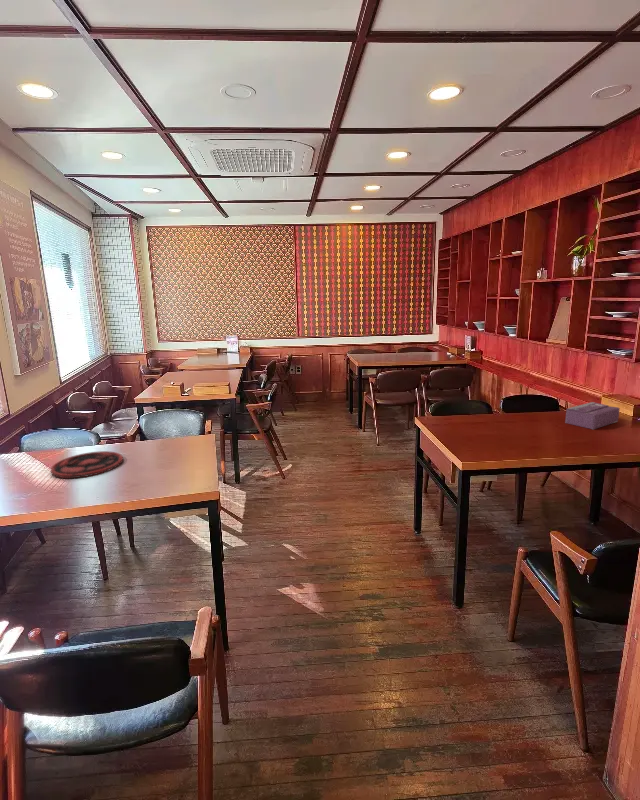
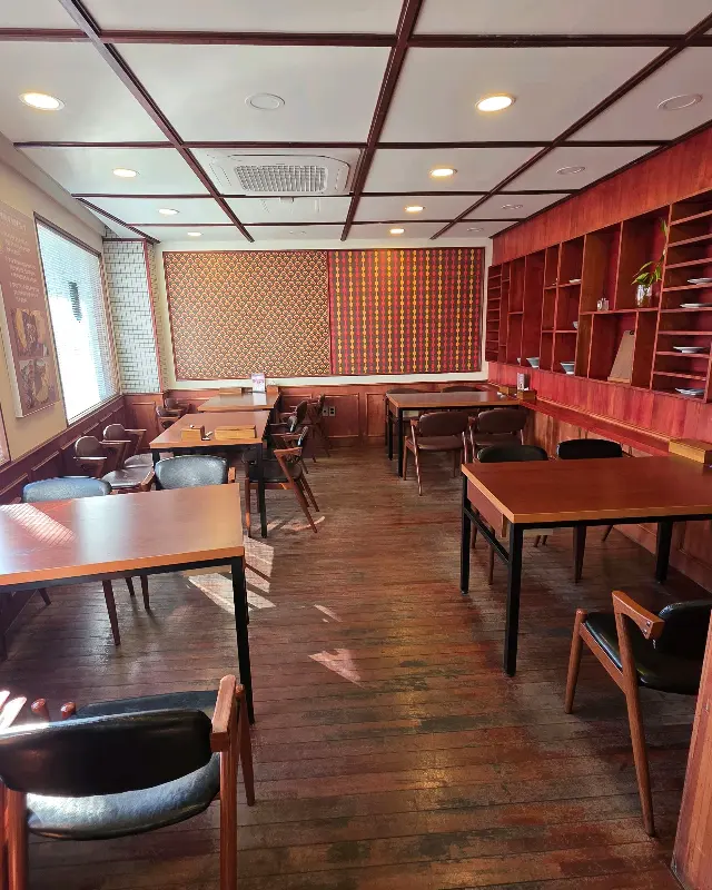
- plate [50,450,124,479]
- tissue box [564,401,621,430]
